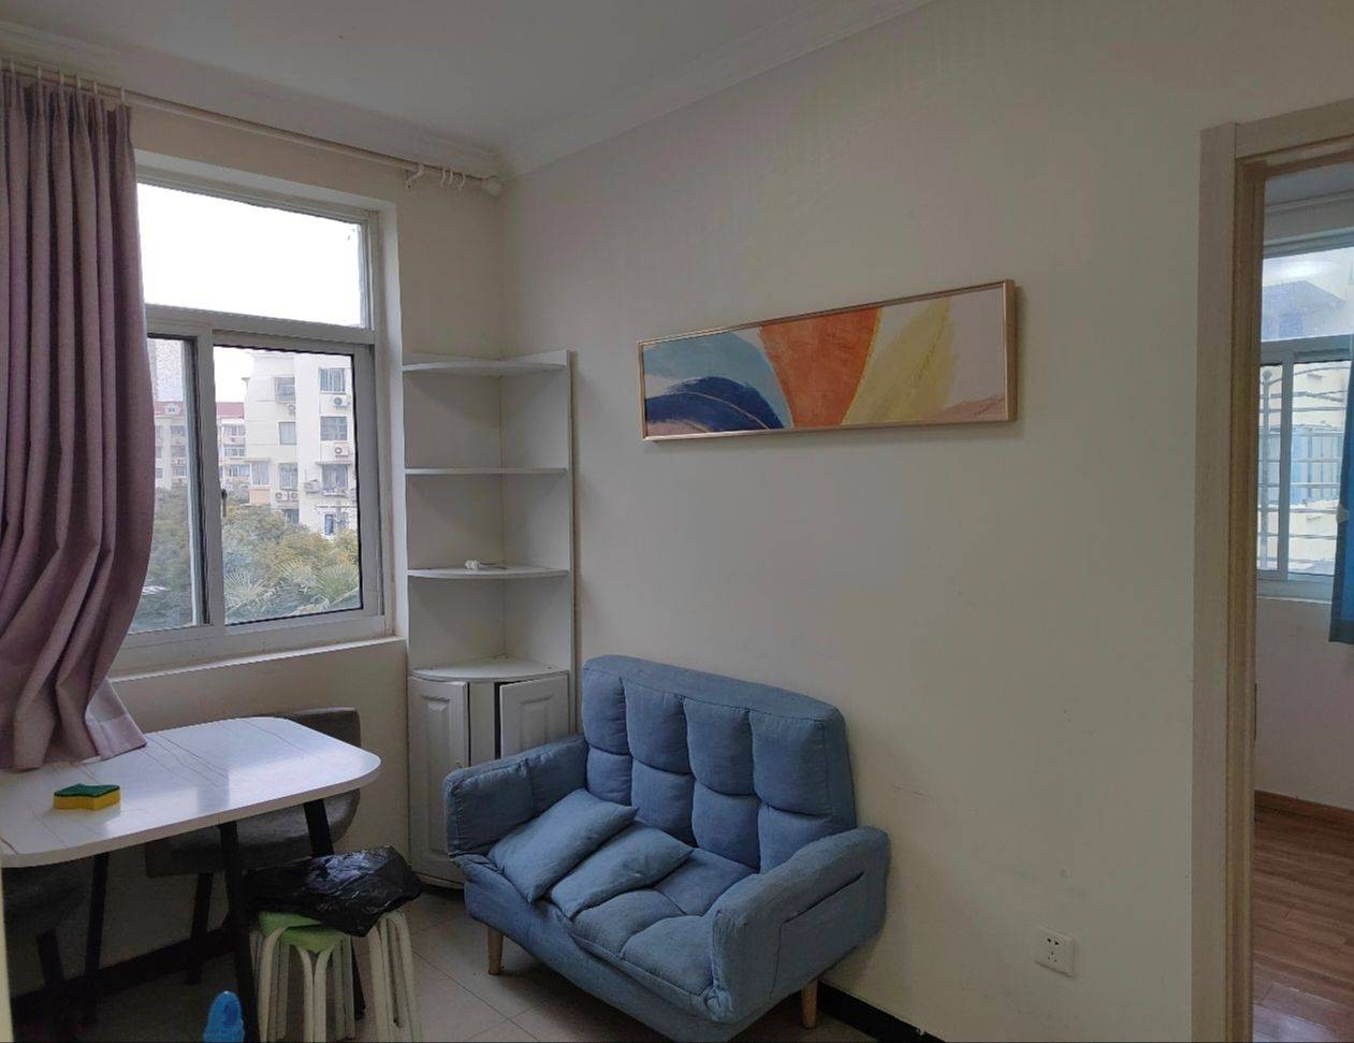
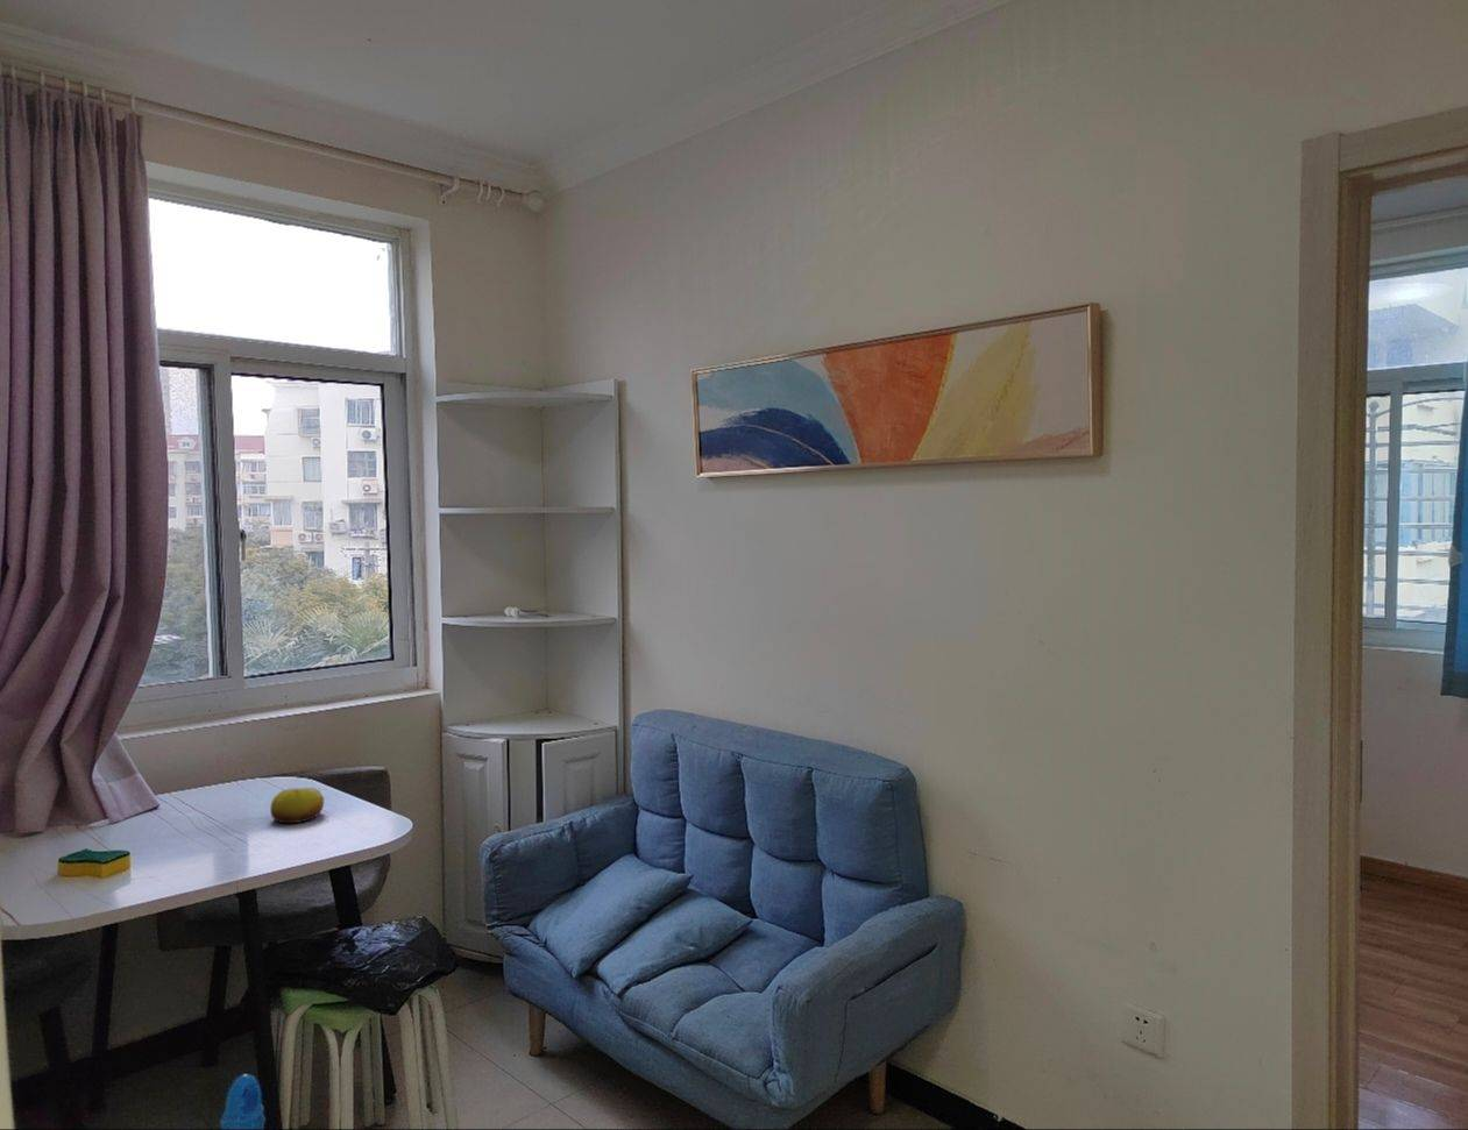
+ fruit [268,787,324,824]
